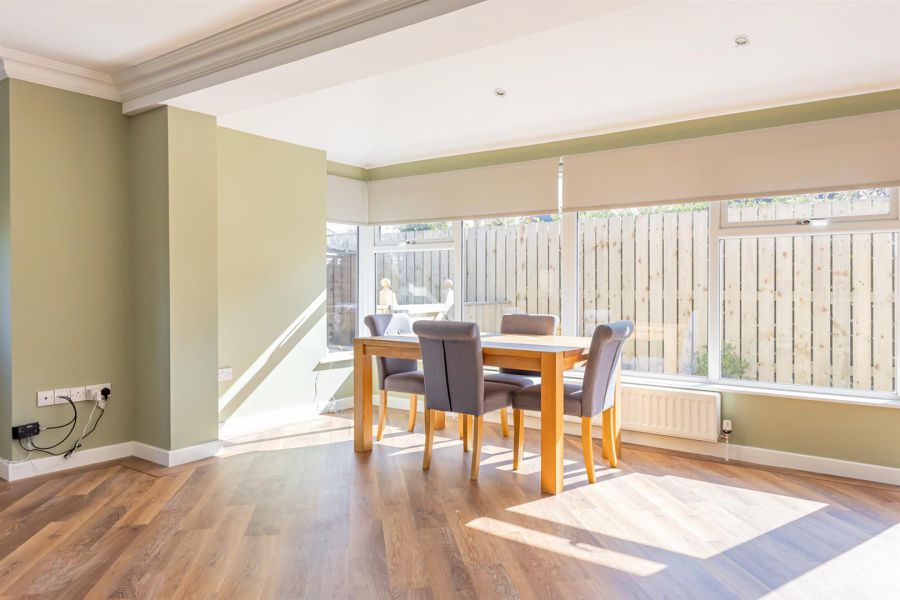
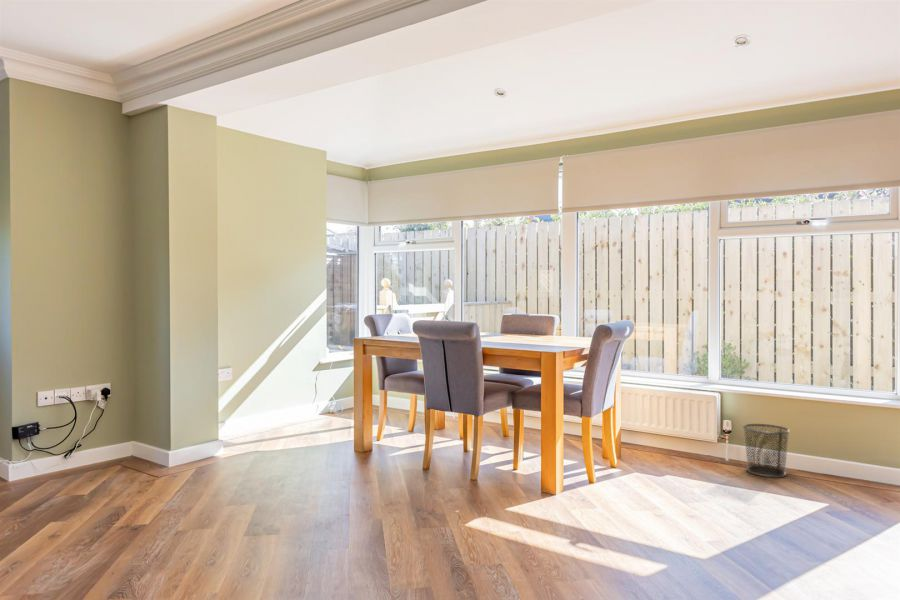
+ waste bin [742,423,791,478]
